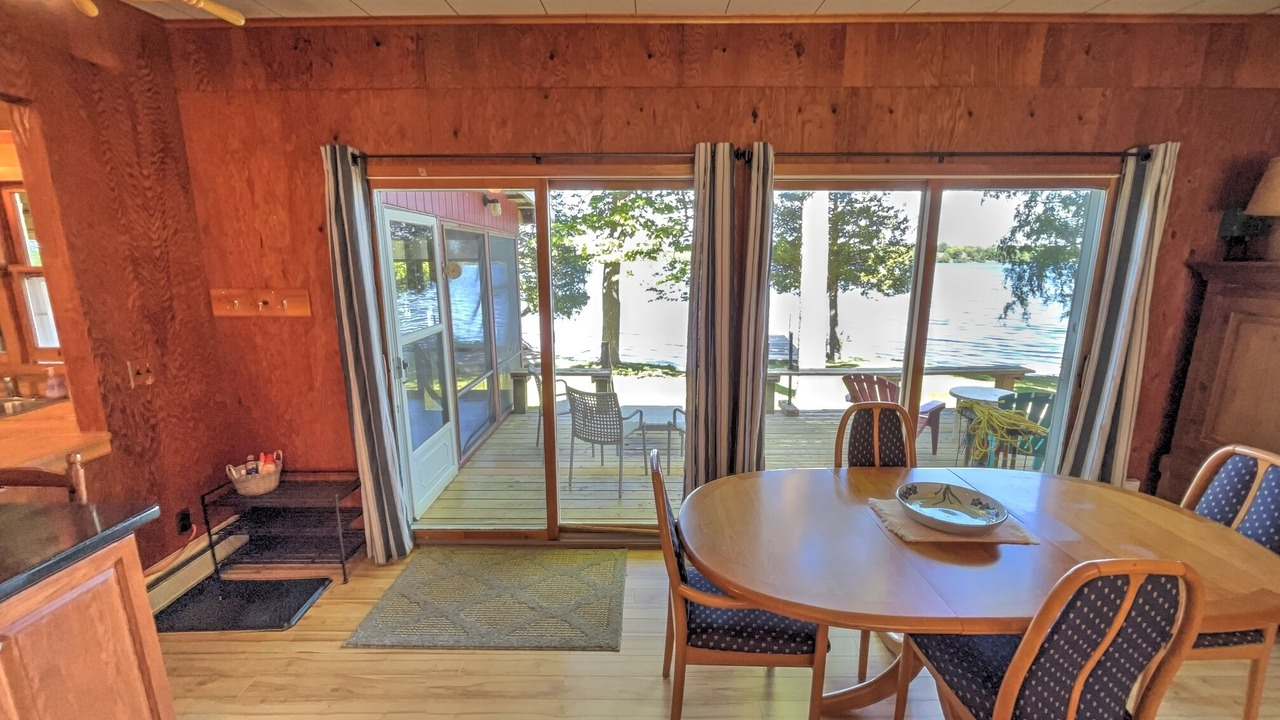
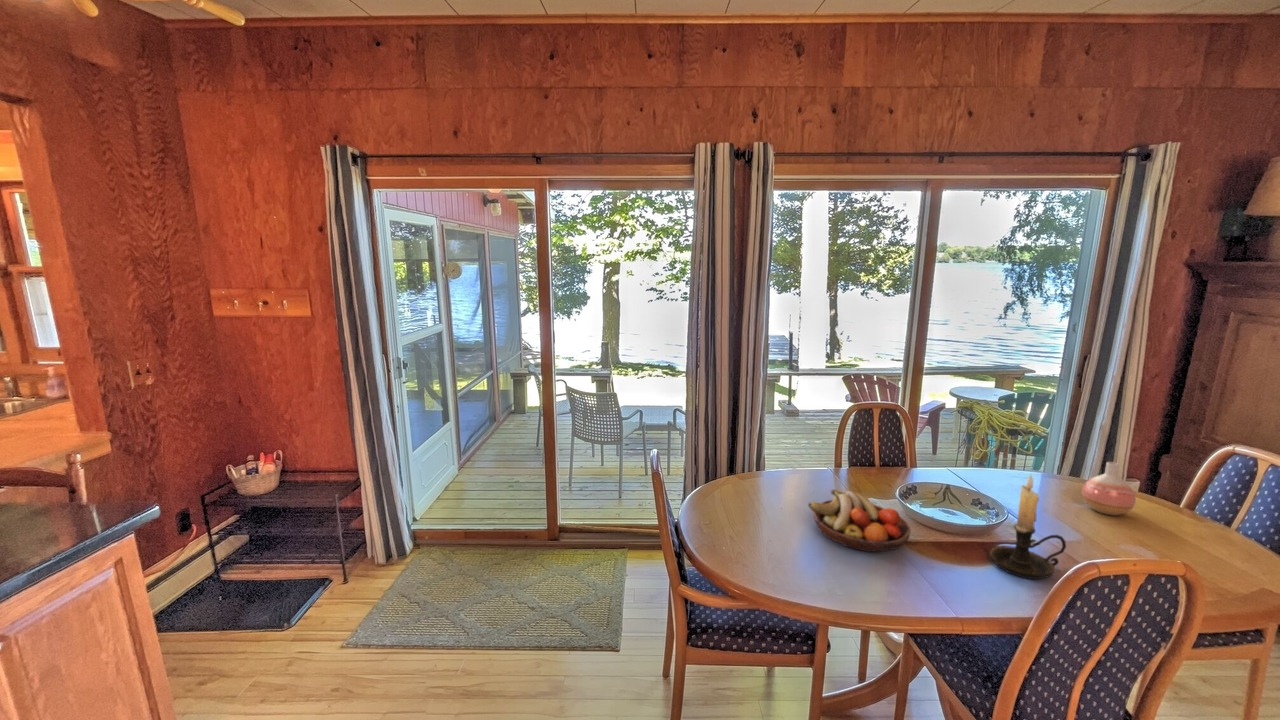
+ candle holder [988,474,1067,581]
+ fruit bowl [807,488,911,553]
+ vase [1080,461,1137,517]
